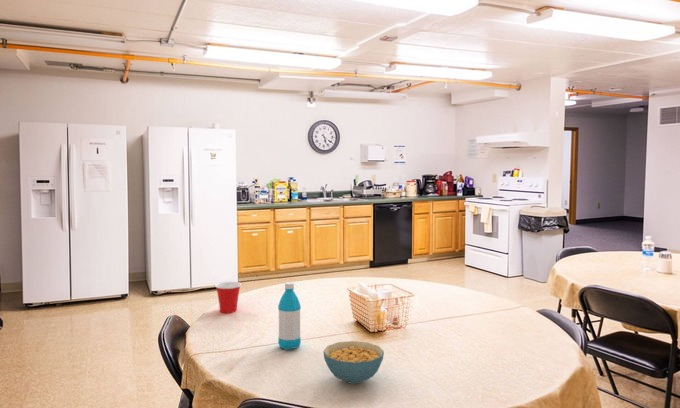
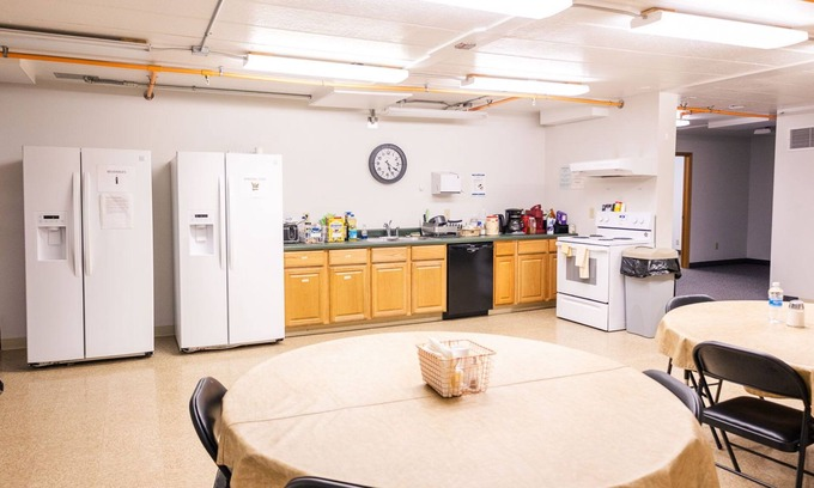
- cereal bowl [322,340,385,385]
- water bottle [277,281,302,351]
- cup [214,281,243,314]
